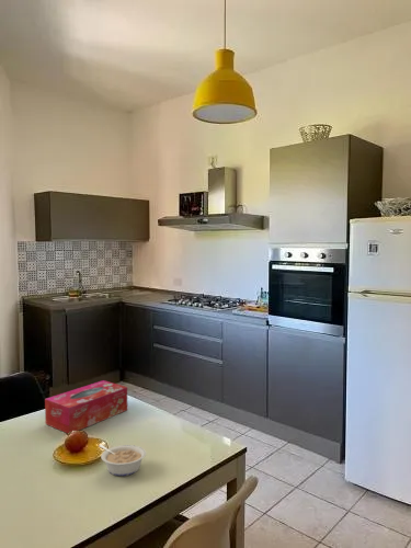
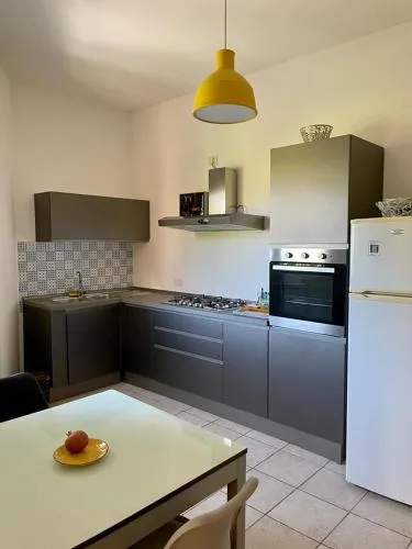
- legume [98,444,147,477]
- tissue box [44,379,128,434]
